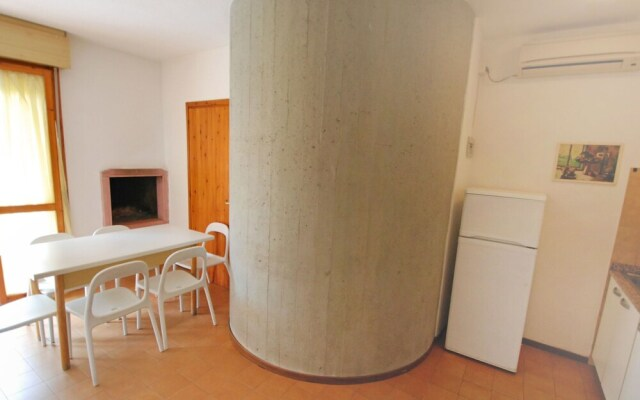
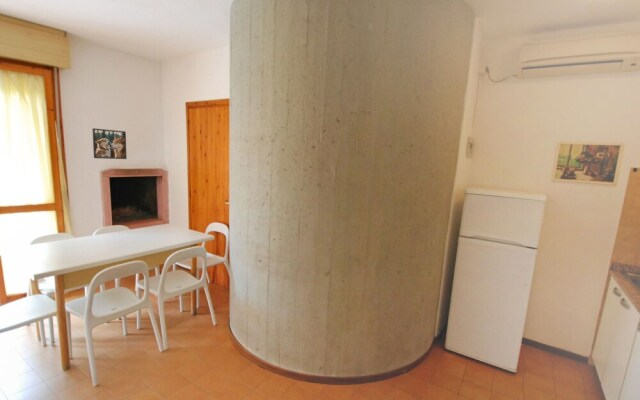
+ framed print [92,127,128,160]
